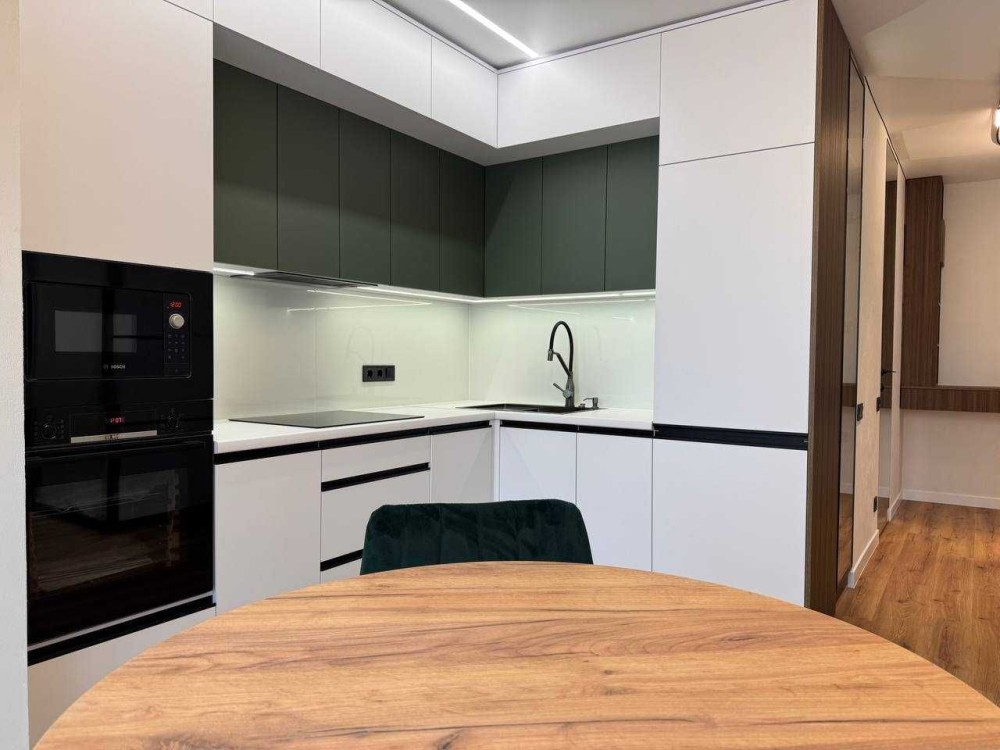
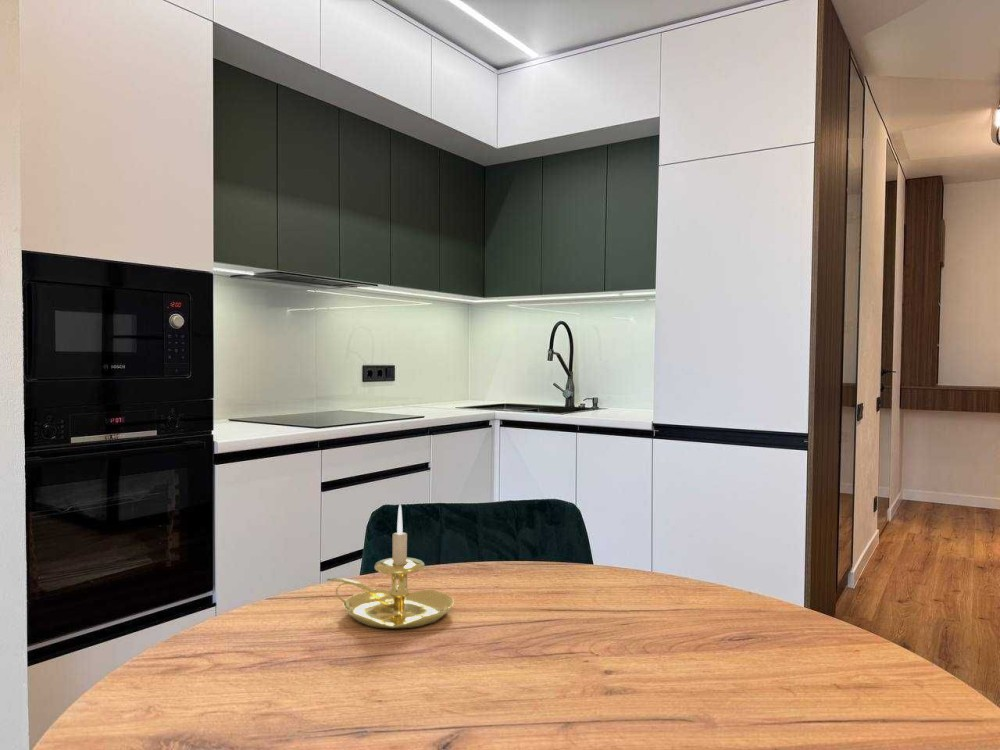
+ candle holder [326,504,455,629]
